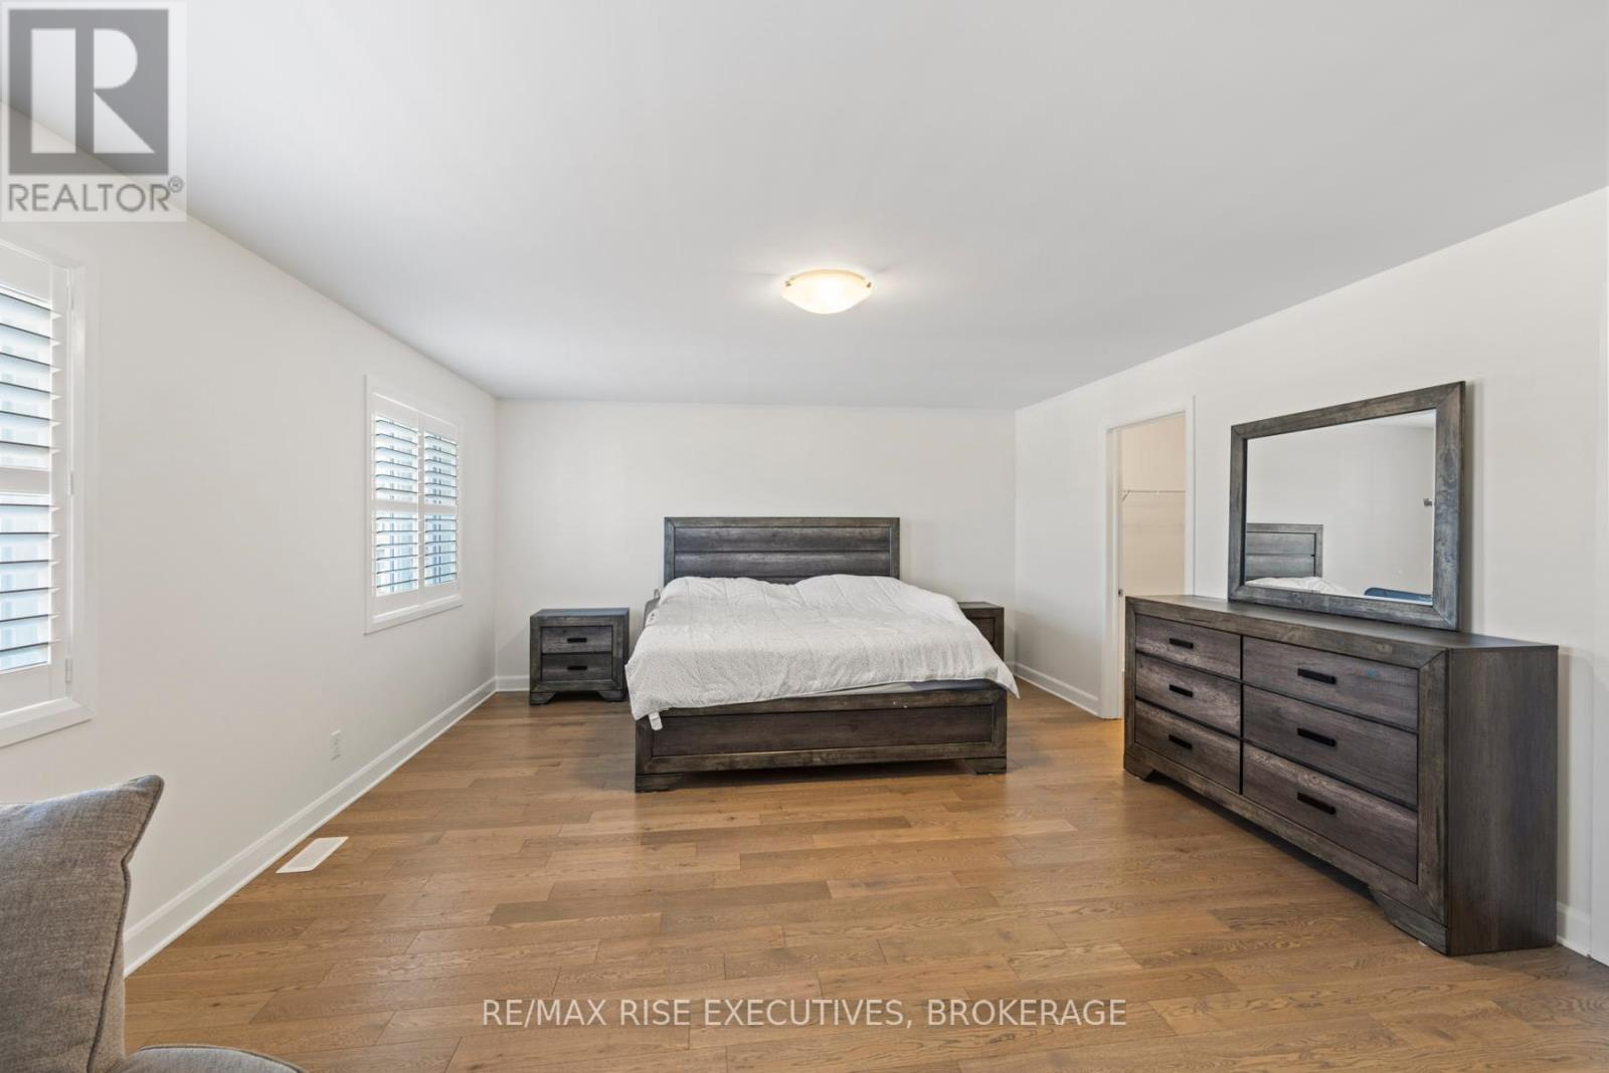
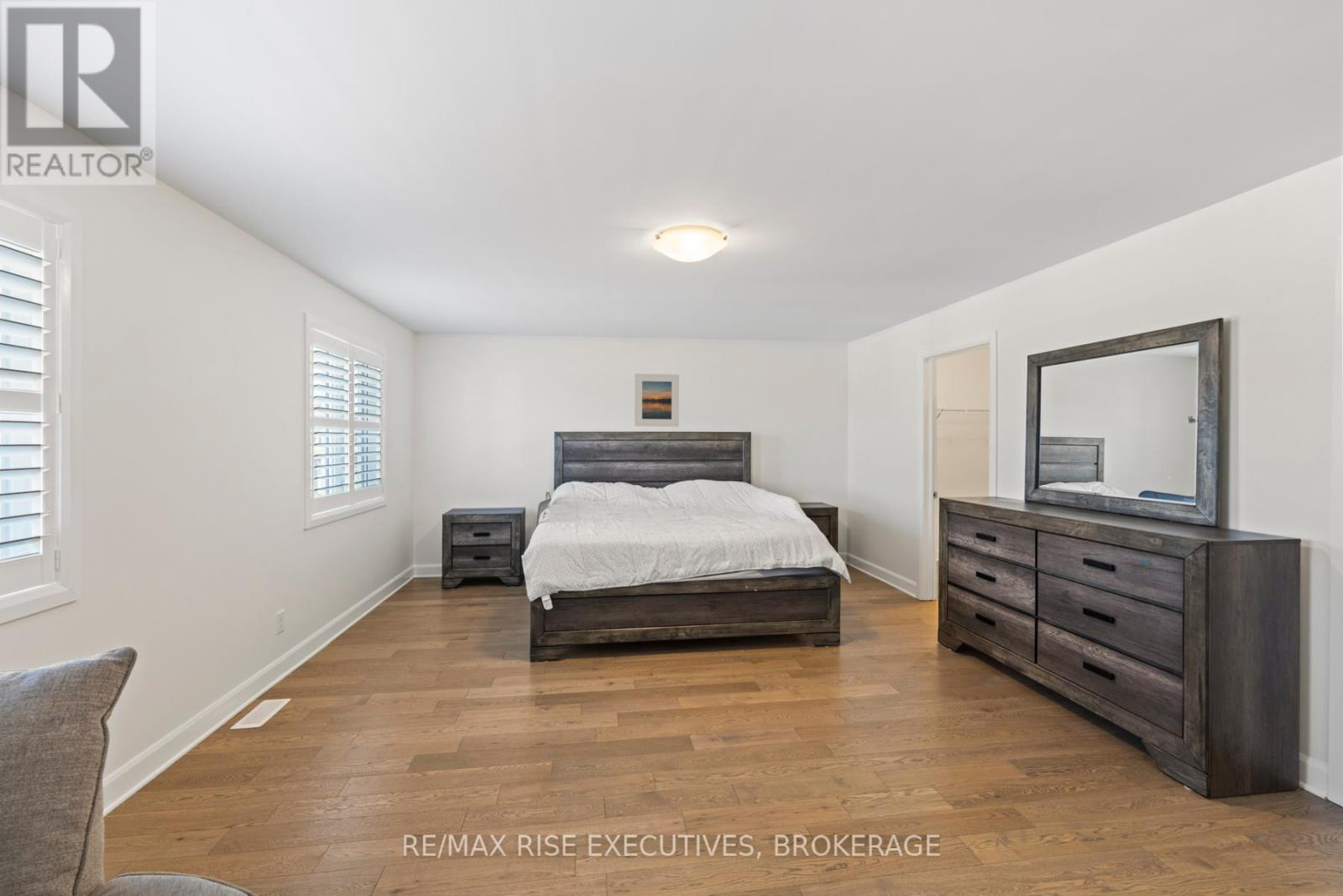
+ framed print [634,372,680,428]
